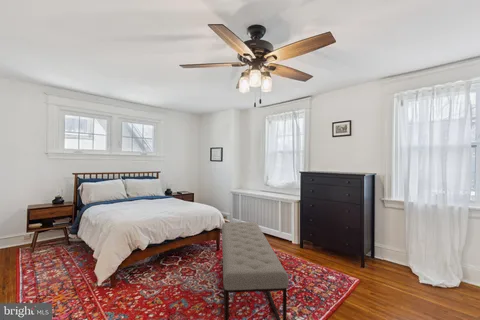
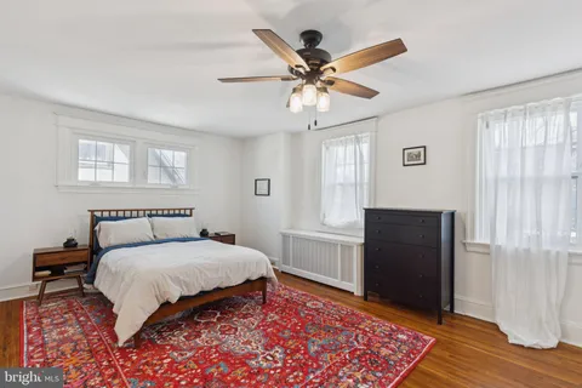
- bench [221,221,289,320]
